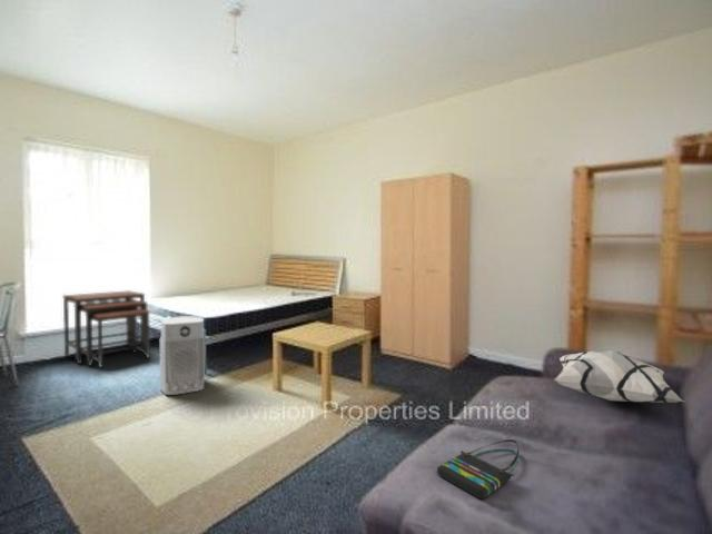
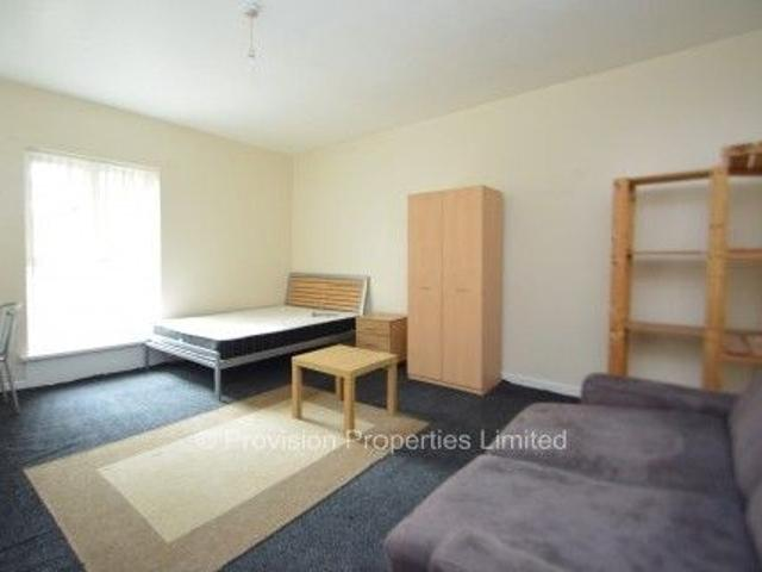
- decorative pillow [553,349,685,404]
- desk [62,289,151,369]
- air purifier [159,315,206,396]
- tote bag [436,438,521,501]
